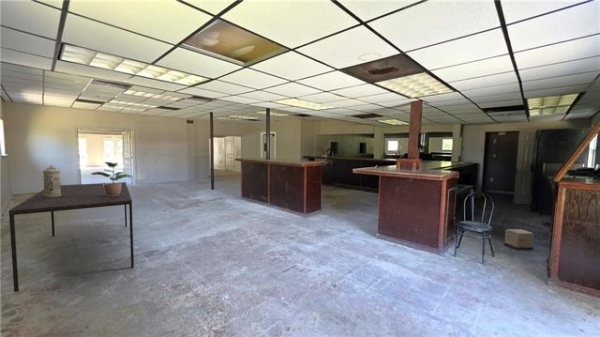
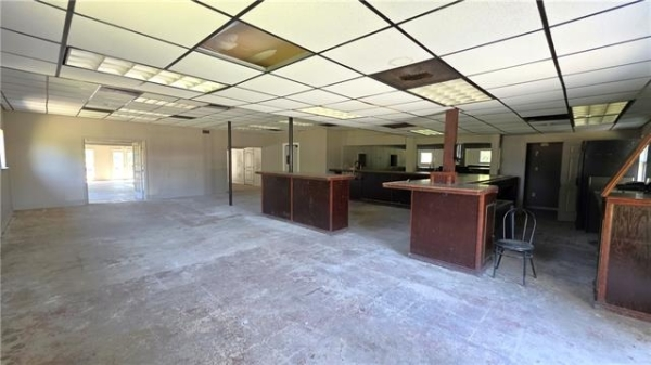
- water filter [42,164,61,197]
- potted plant [90,161,132,196]
- dining table [8,181,135,293]
- cardboard box [504,228,535,249]
